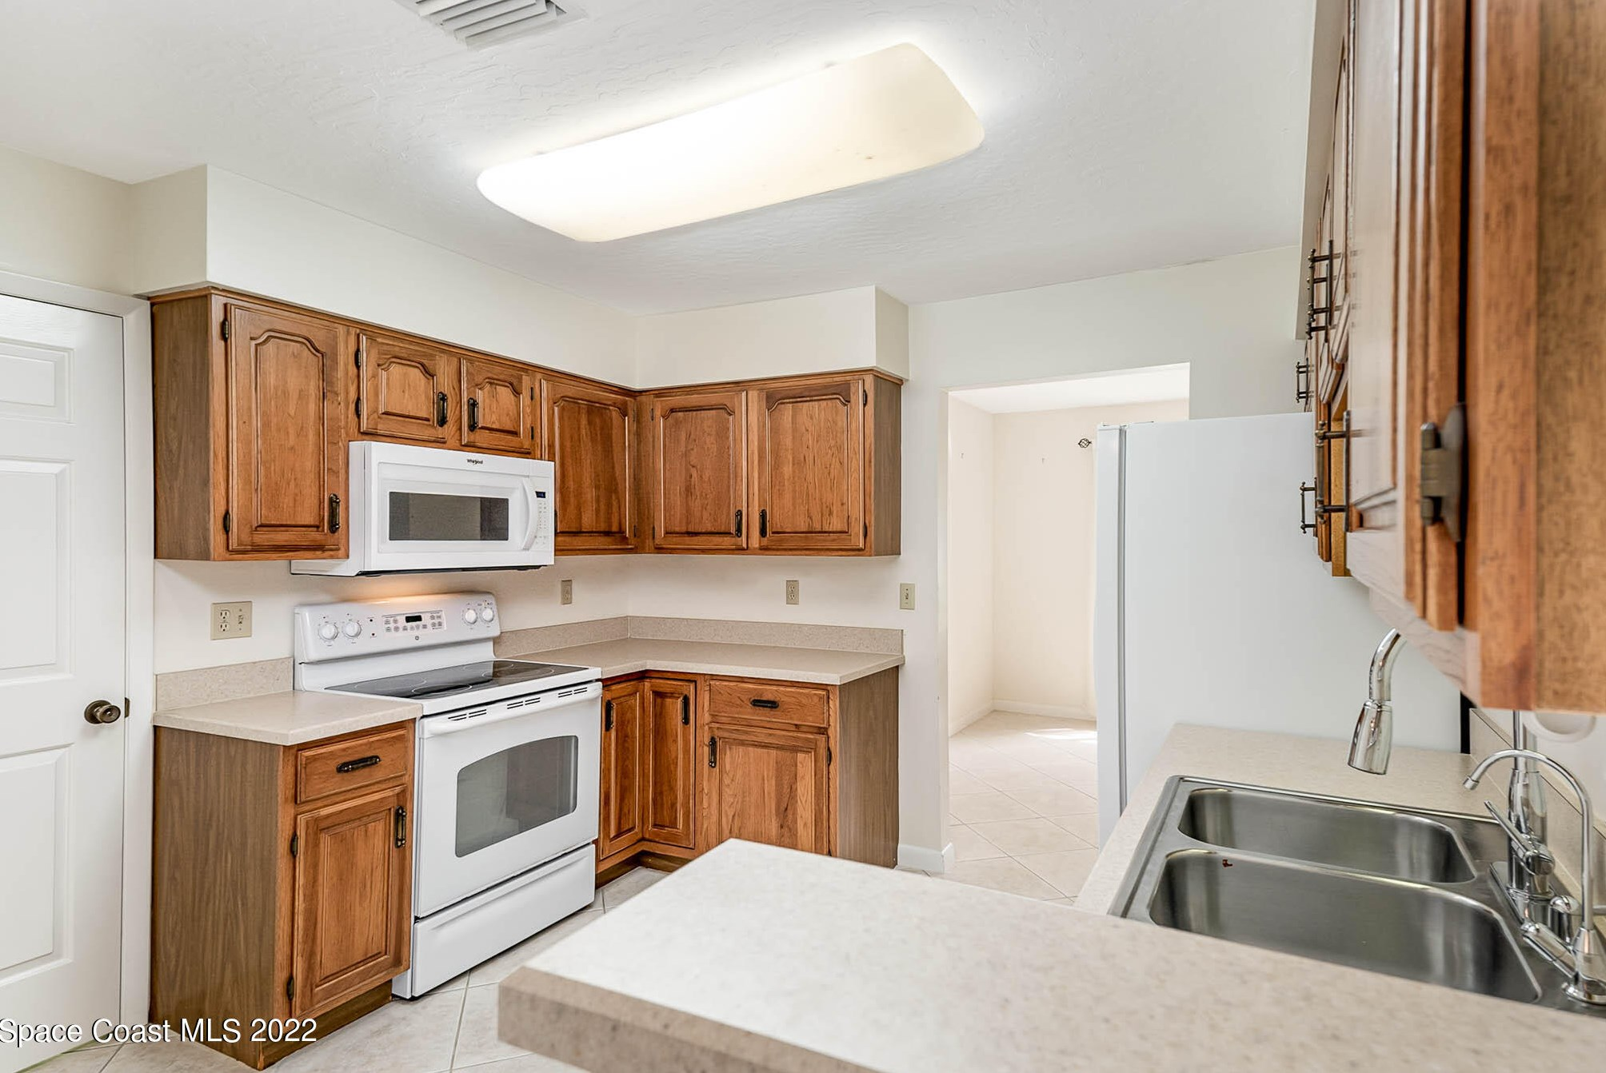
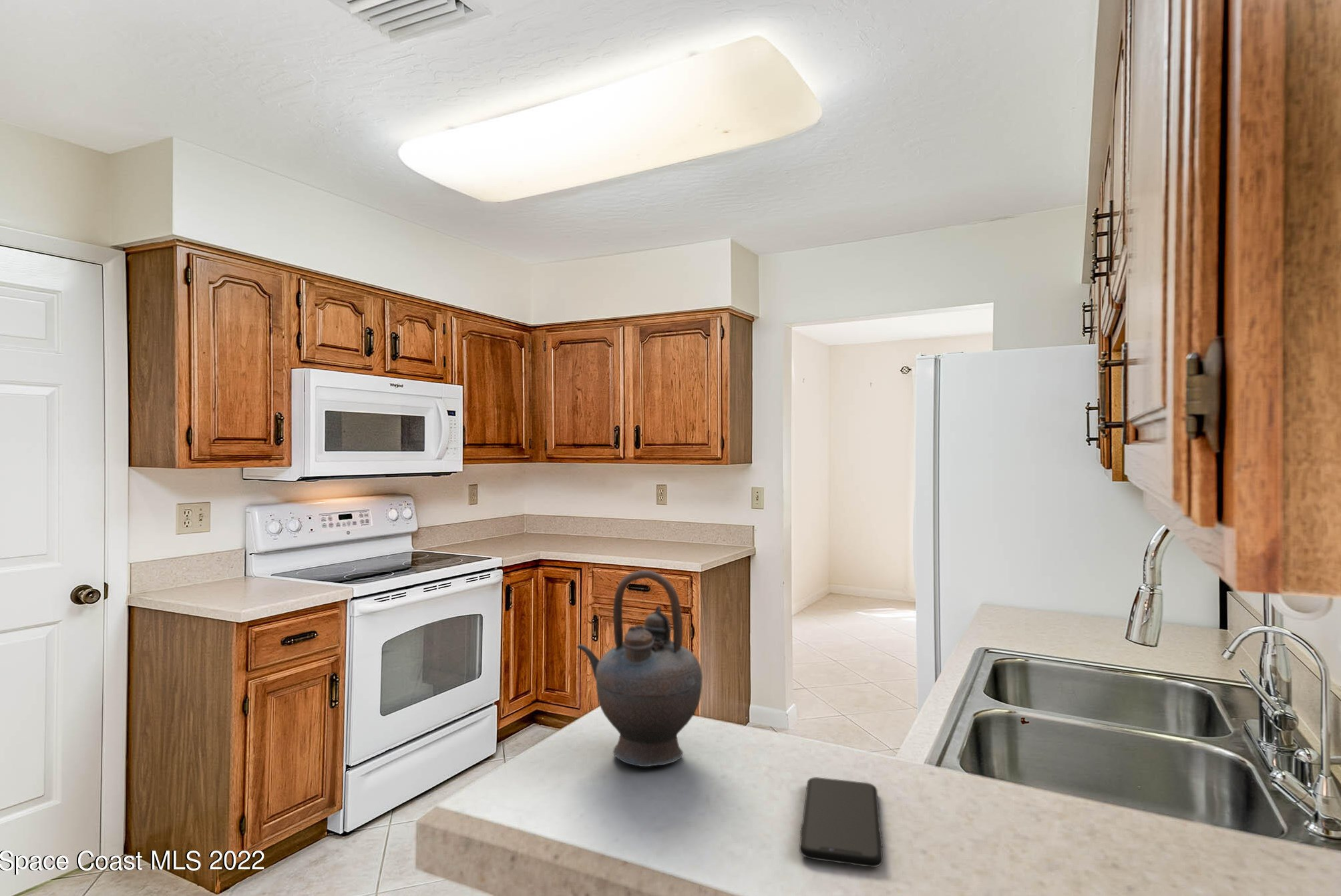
+ teapot [576,570,703,768]
+ smartphone [799,776,884,868]
